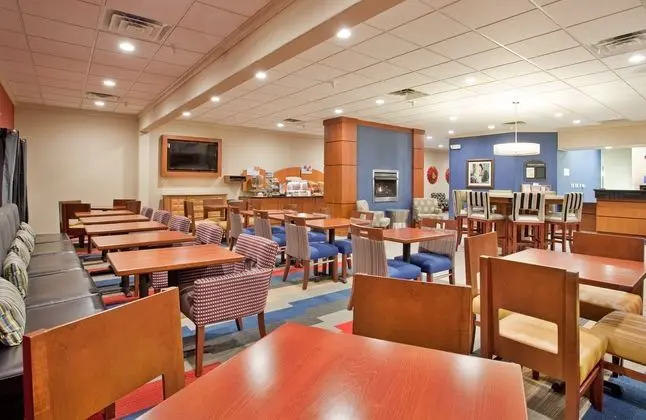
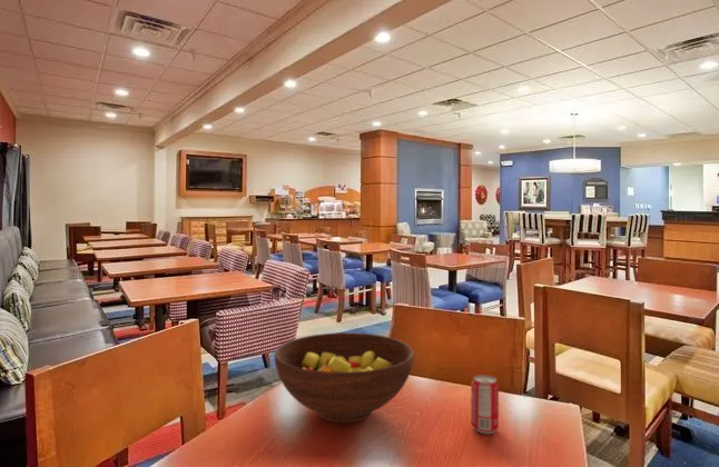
+ beverage can [470,374,500,435]
+ fruit bowl [274,331,415,424]
